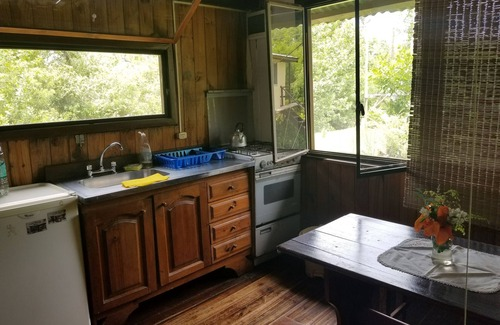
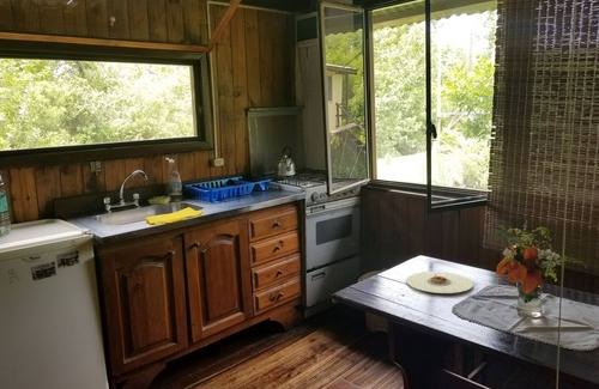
+ plate [405,271,474,294]
